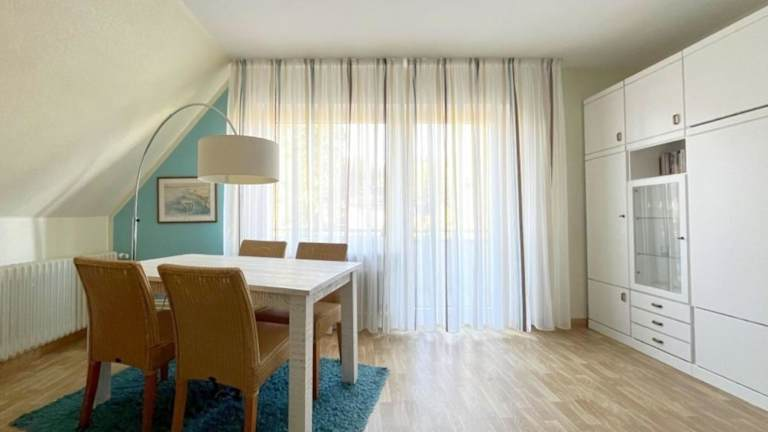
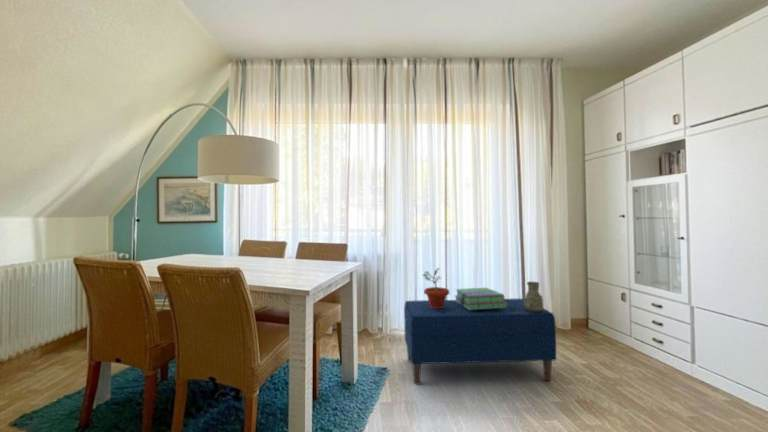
+ stack of books [454,287,507,310]
+ bench [403,298,557,386]
+ decorative vase [523,281,544,312]
+ potted plant [421,266,450,308]
